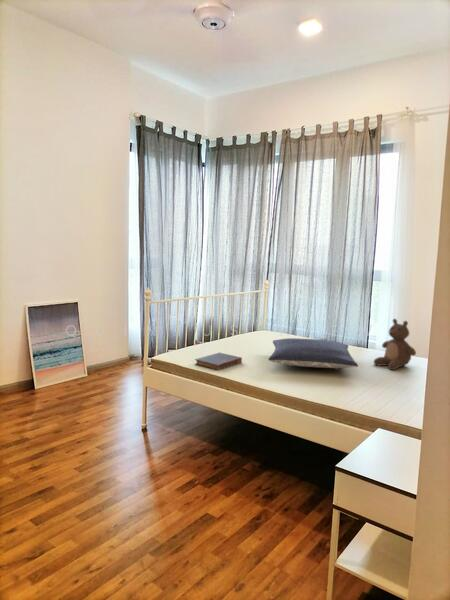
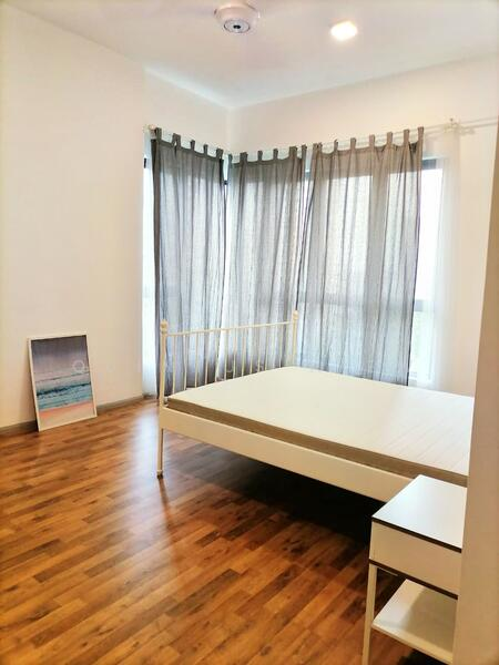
- book [194,352,243,372]
- teddy bear [373,318,417,371]
- pillow [267,337,359,370]
